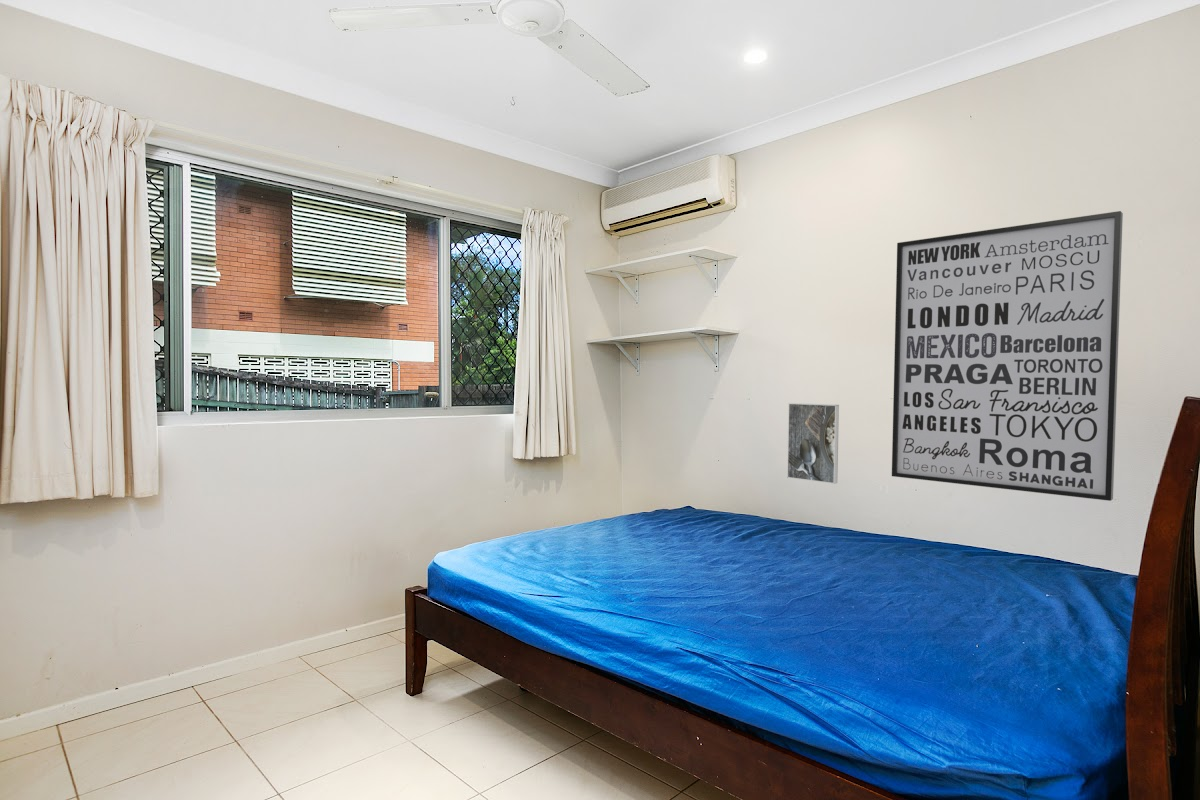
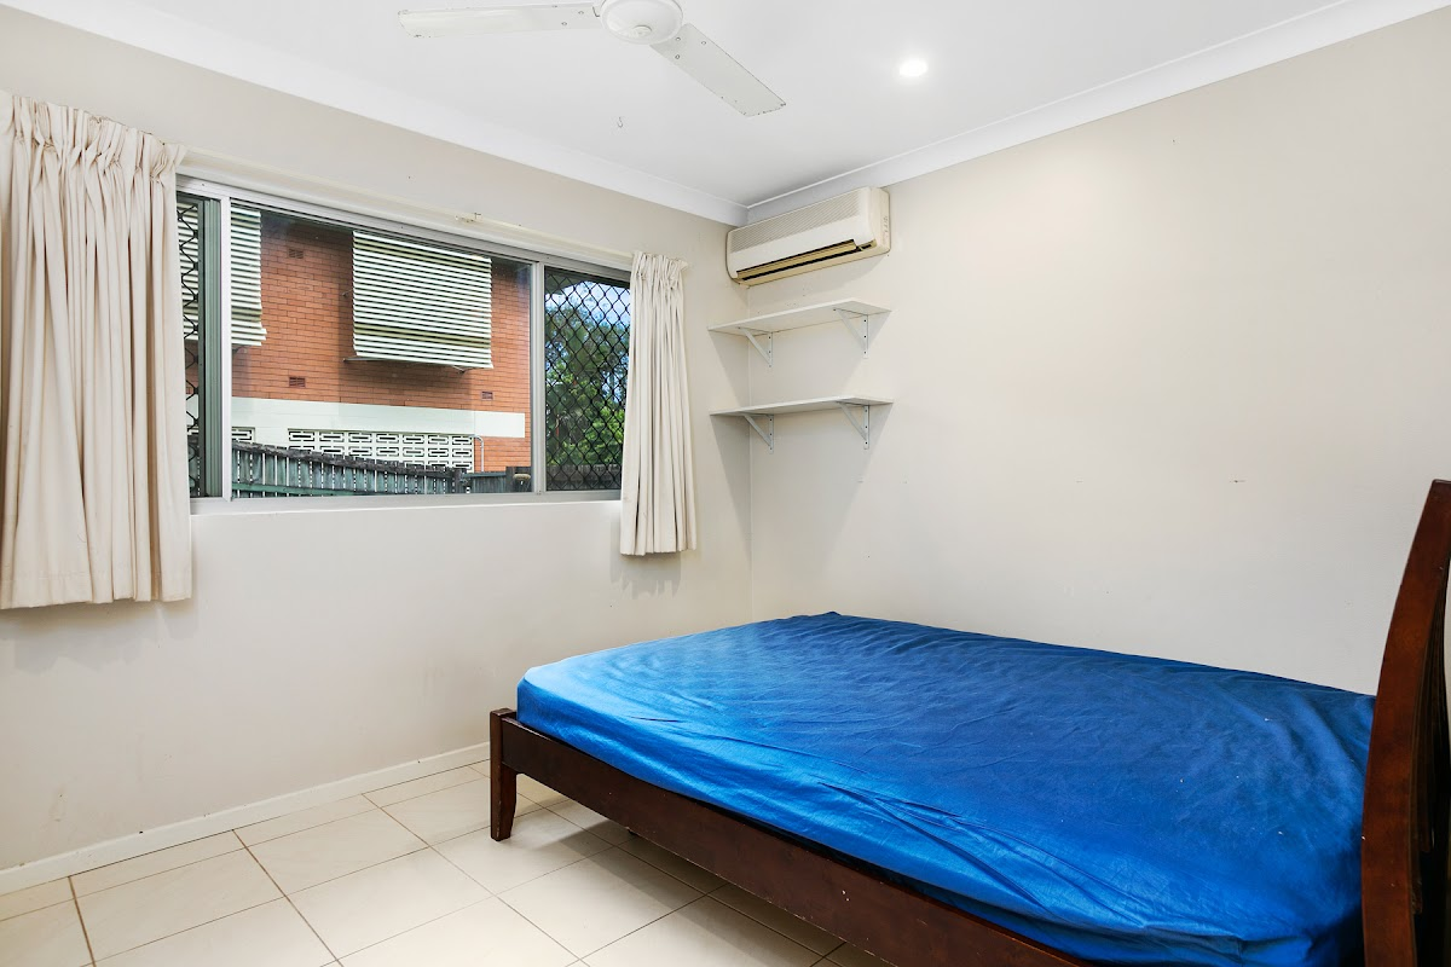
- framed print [786,402,840,485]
- wall art [891,210,1124,502]
